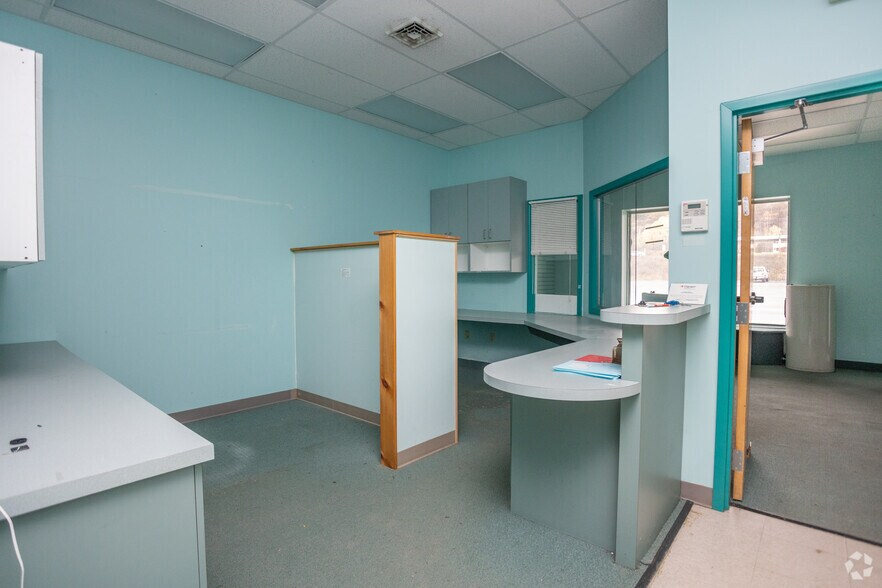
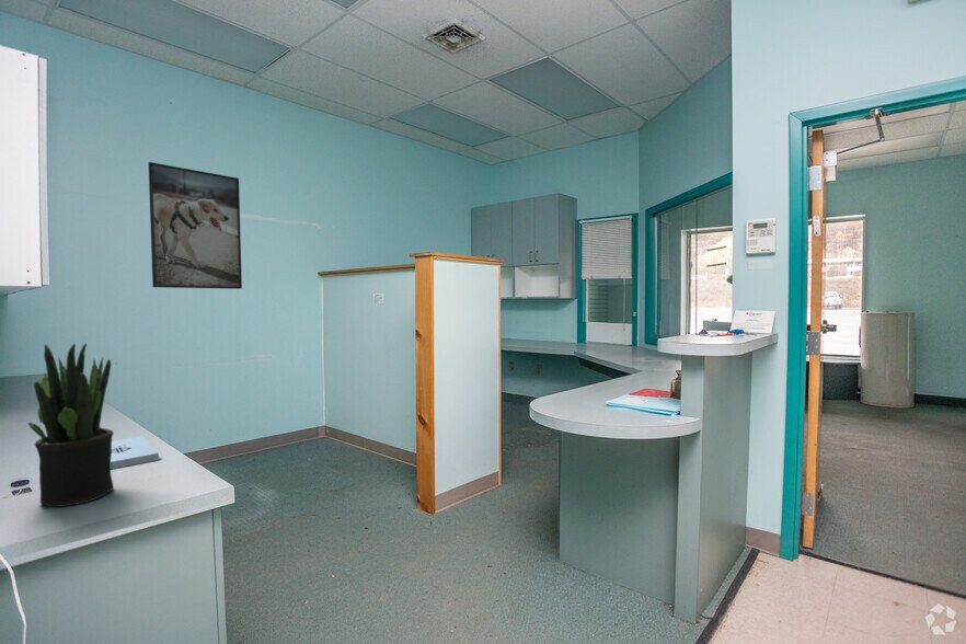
+ notepad [111,435,160,470]
+ potted plant [27,342,115,508]
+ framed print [148,161,243,290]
